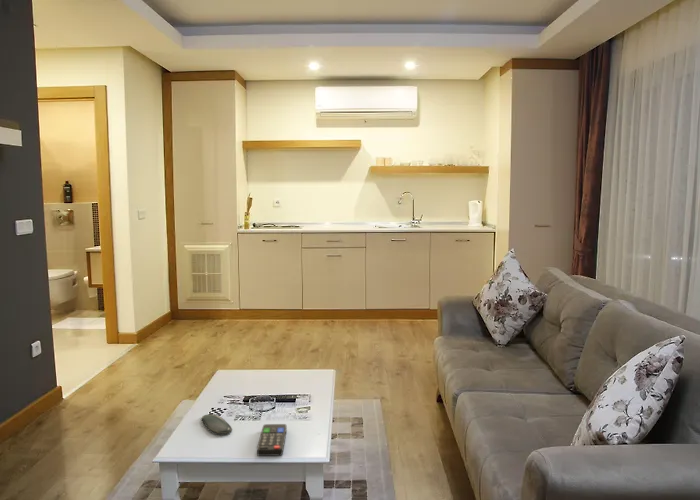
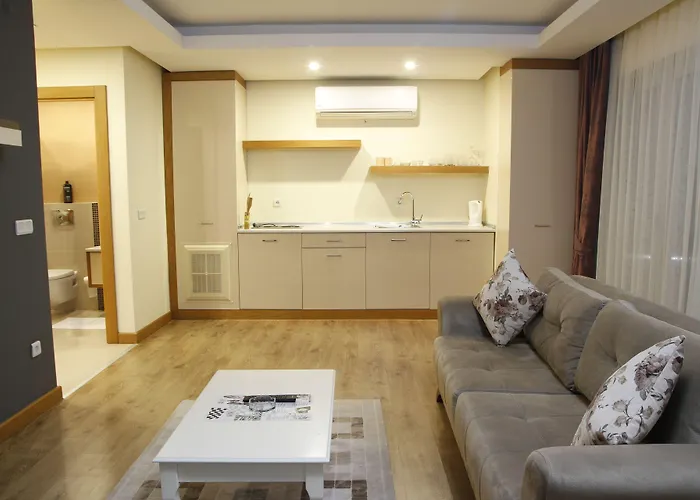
- oval tray [200,413,233,435]
- remote control [256,423,288,457]
